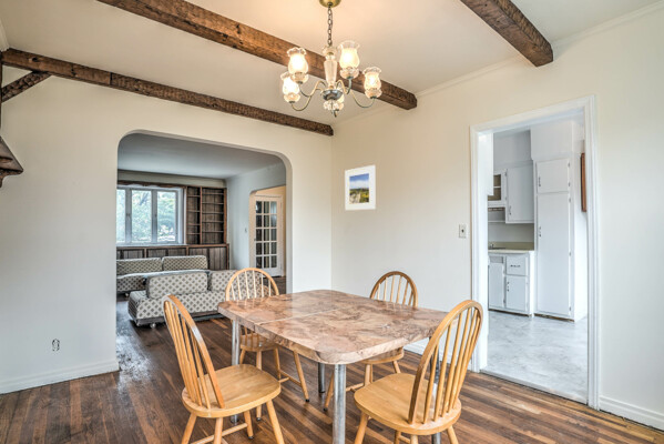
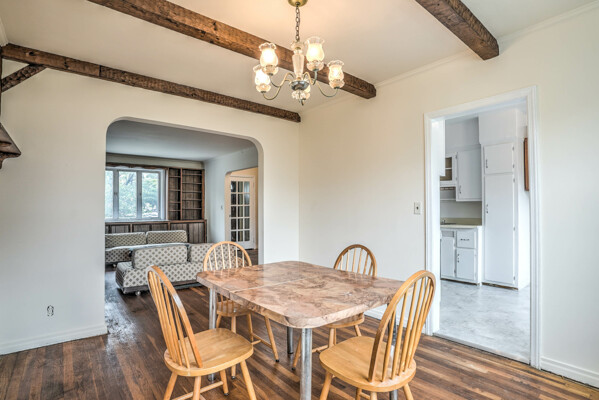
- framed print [344,164,377,212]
